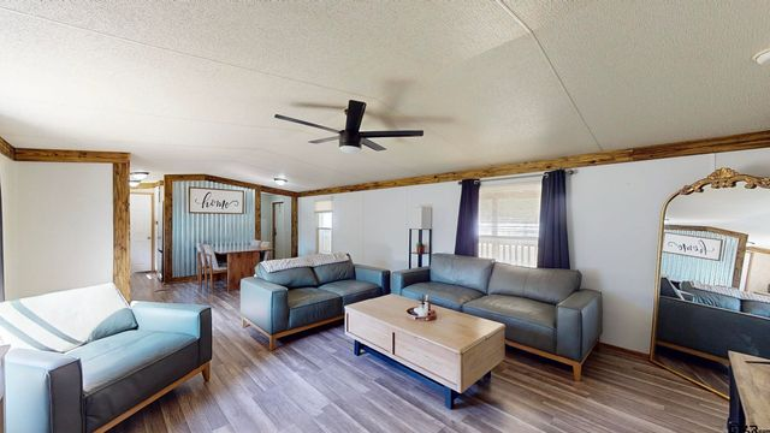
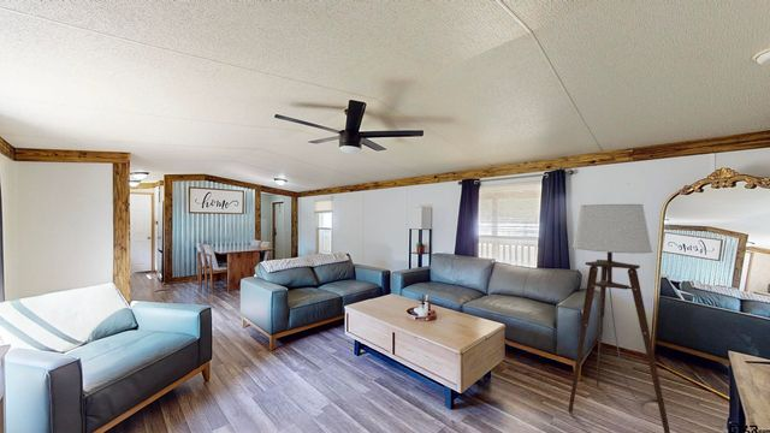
+ floor lamp [567,203,671,433]
